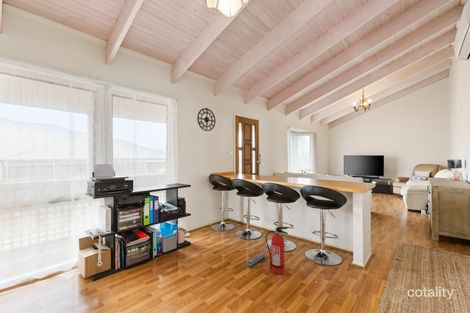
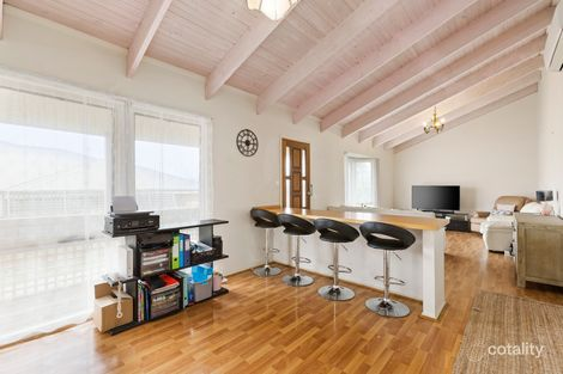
- toy train [246,251,266,269]
- fire extinguisher [264,226,289,275]
